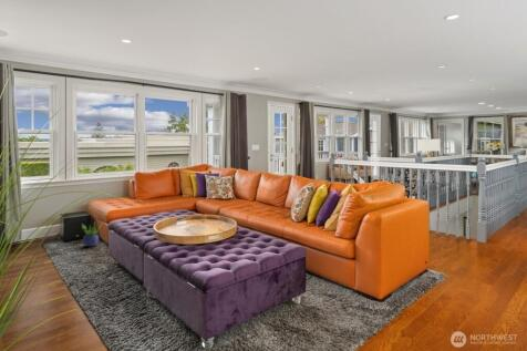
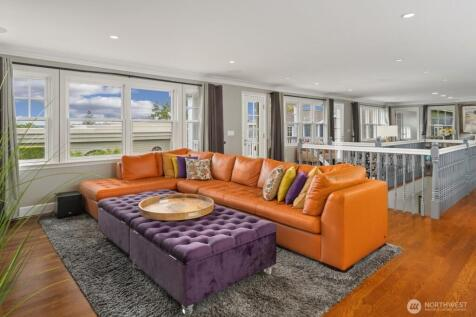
- potted plant [81,221,103,247]
